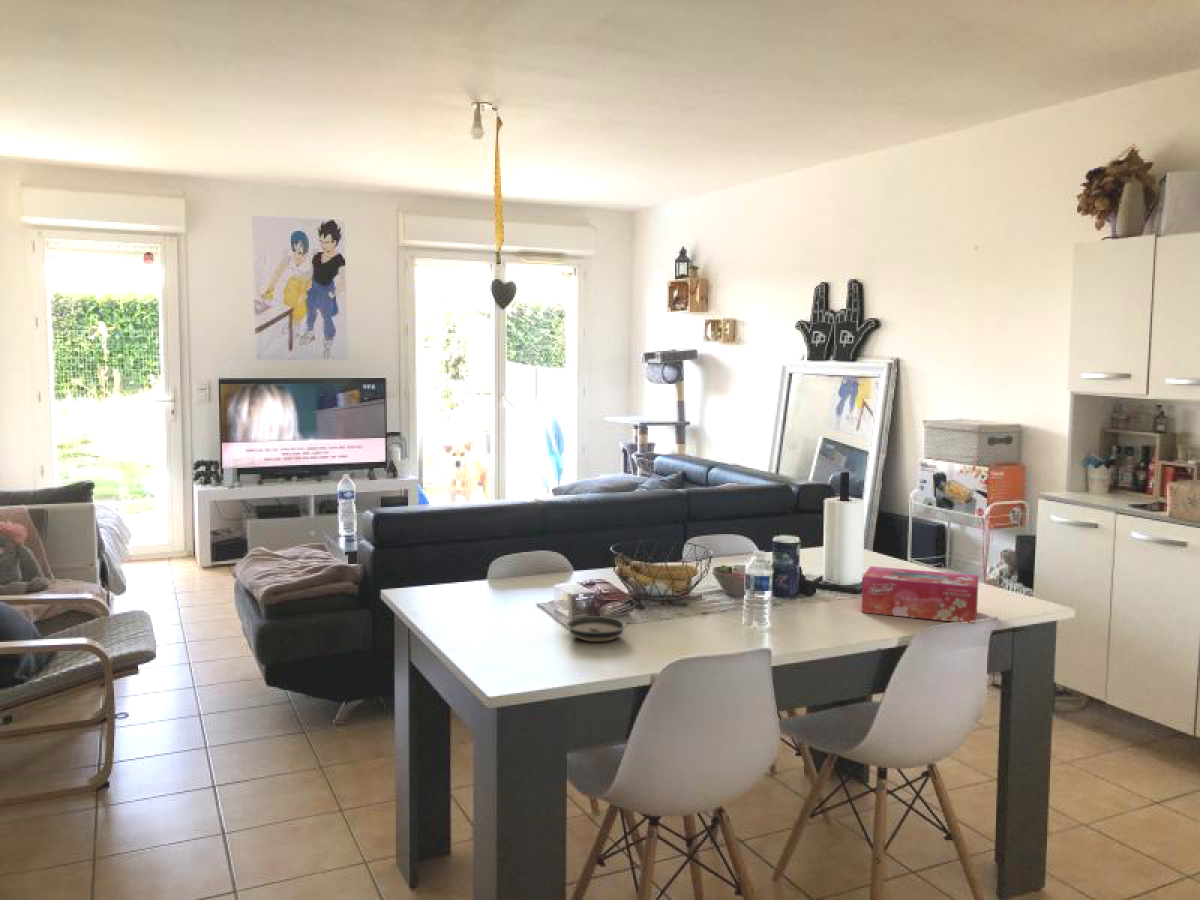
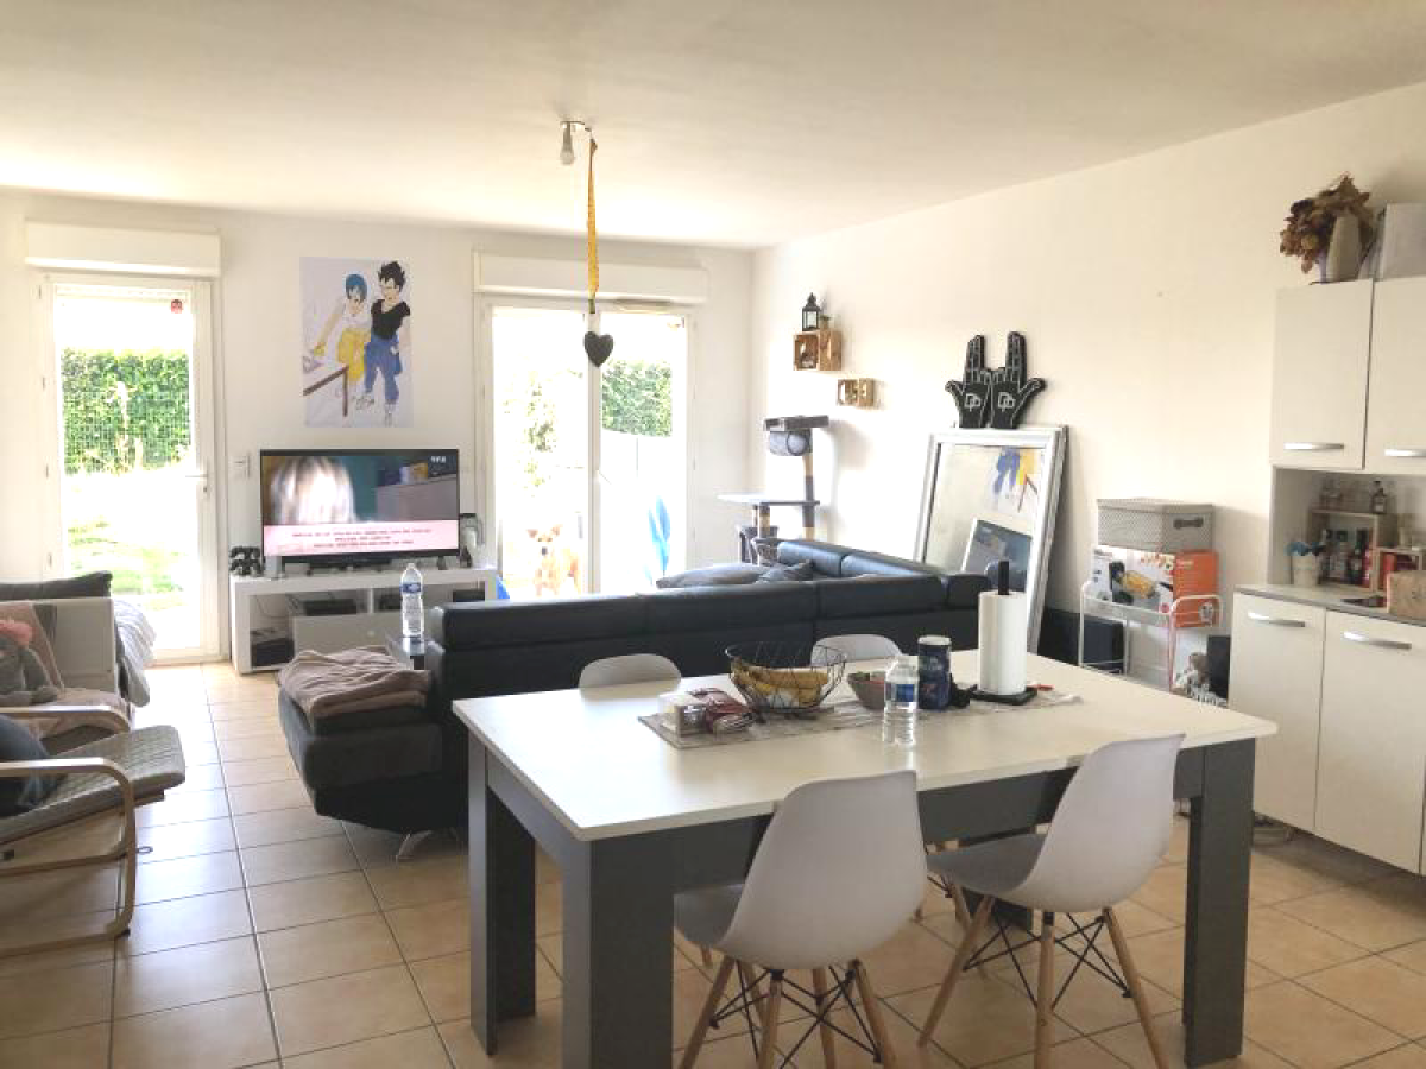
- tissue box [860,565,980,625]
- saucer [565,615,628,643]
